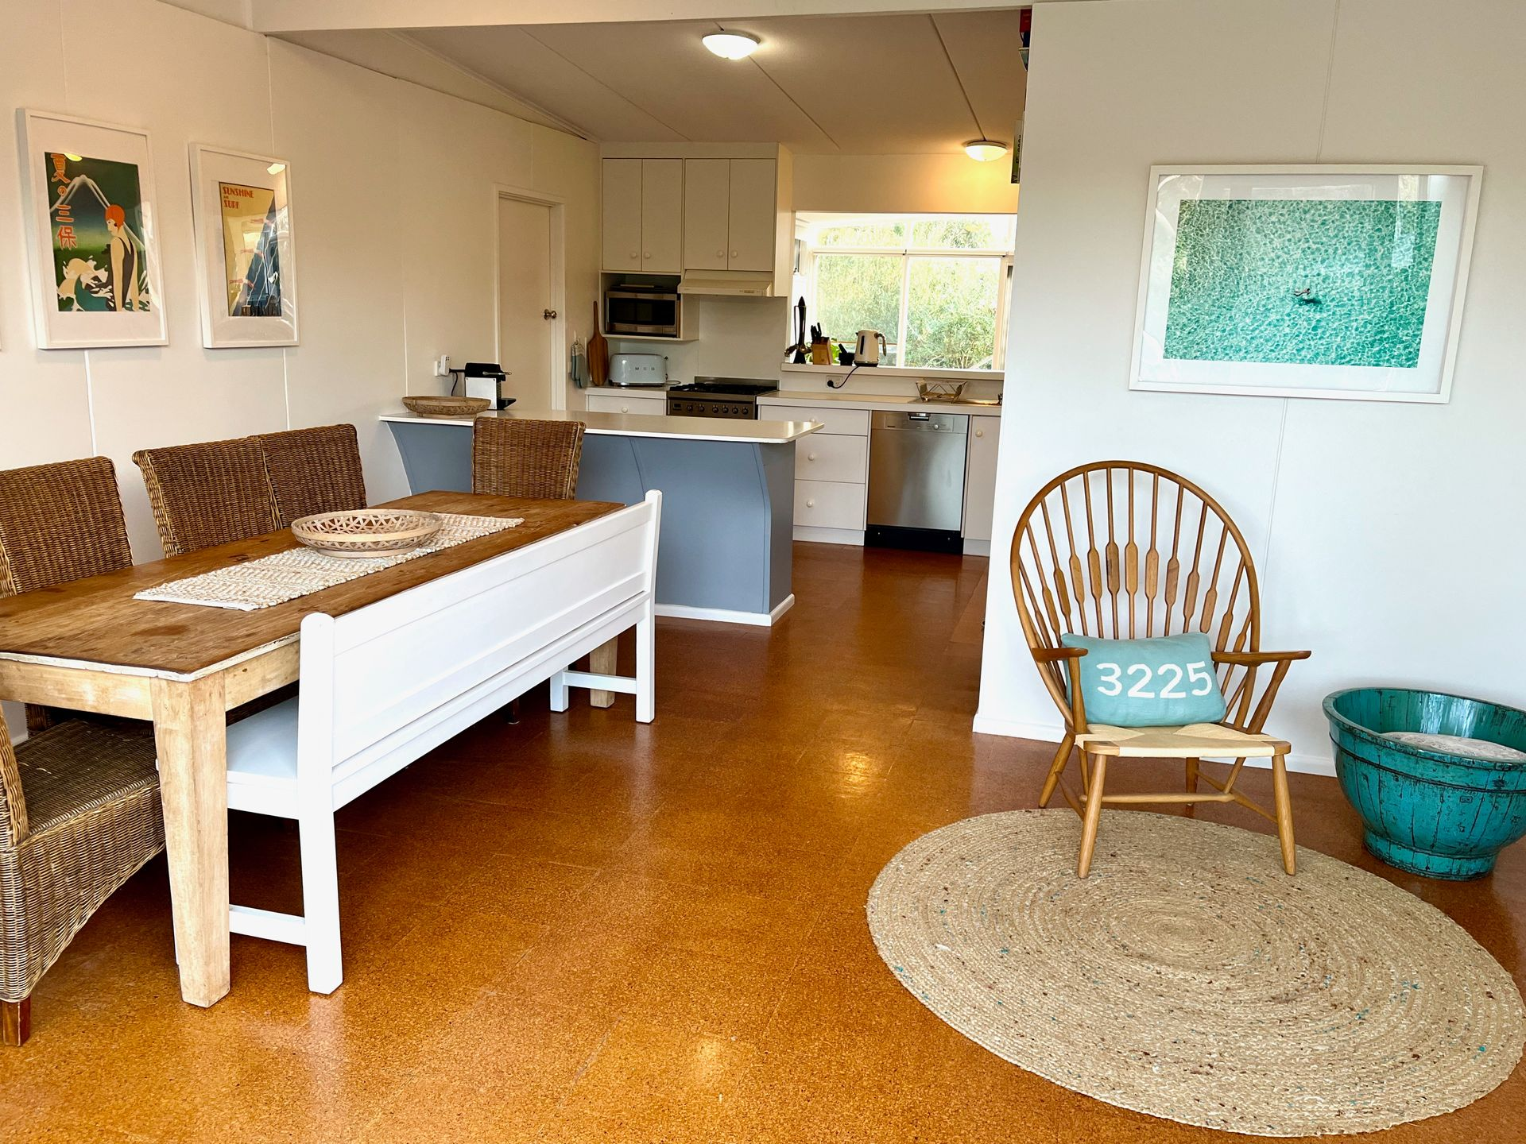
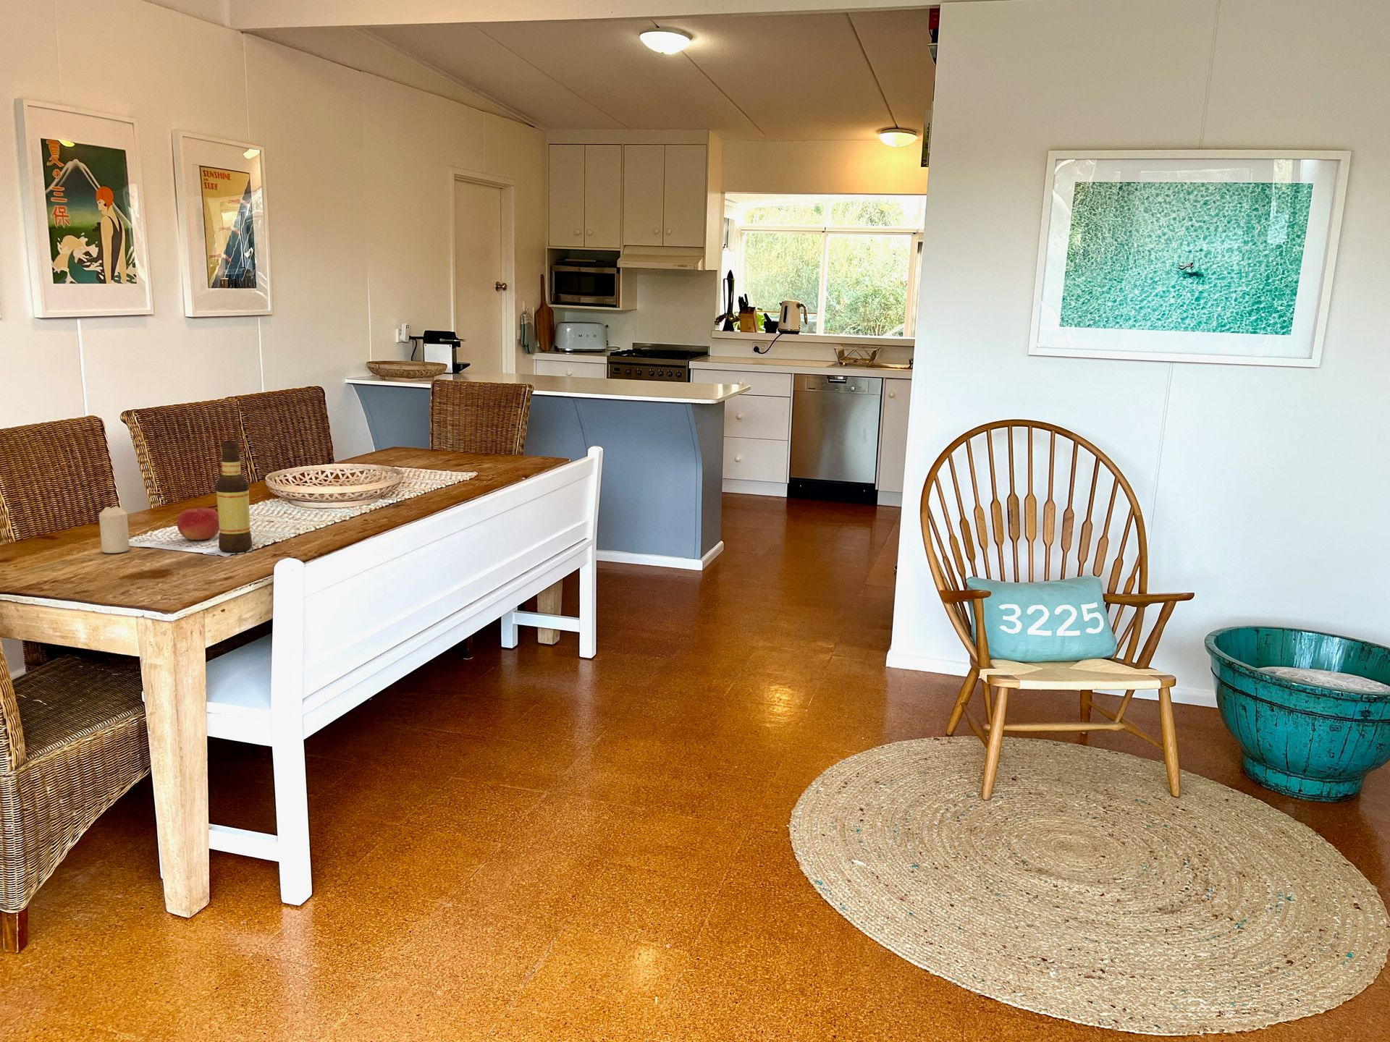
+ fruit [176,505,219,541]
+ bottle [215,440,253,553]
+ candle [99,506,130,554]
